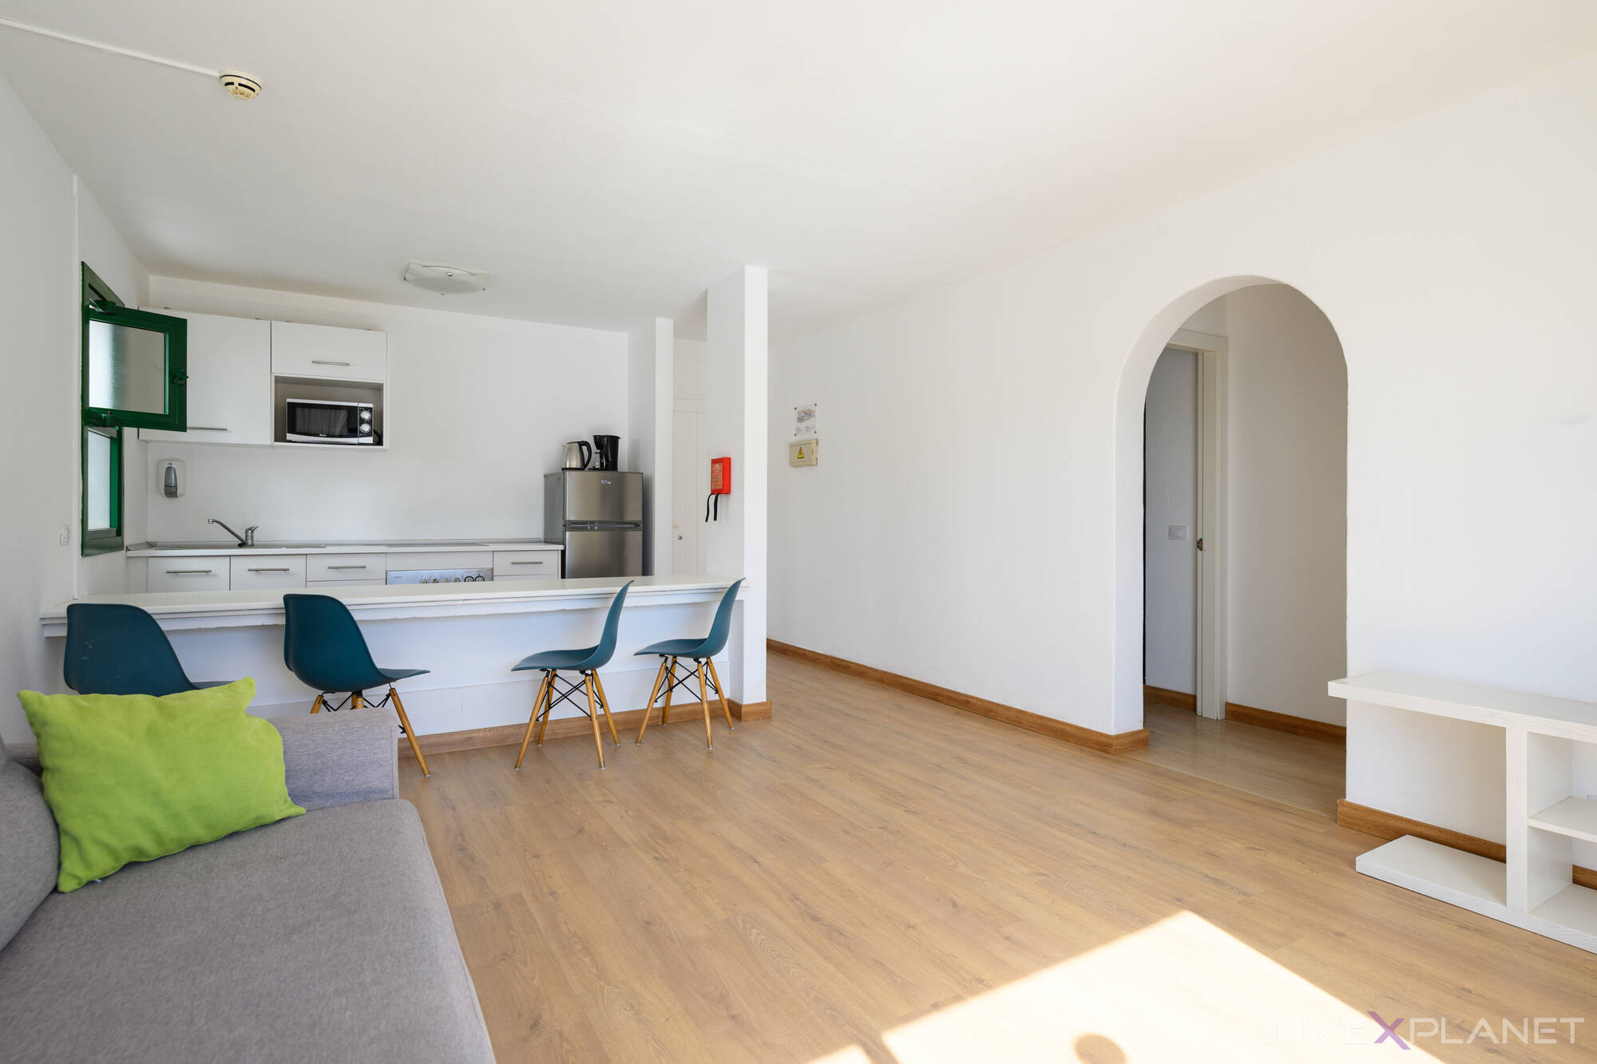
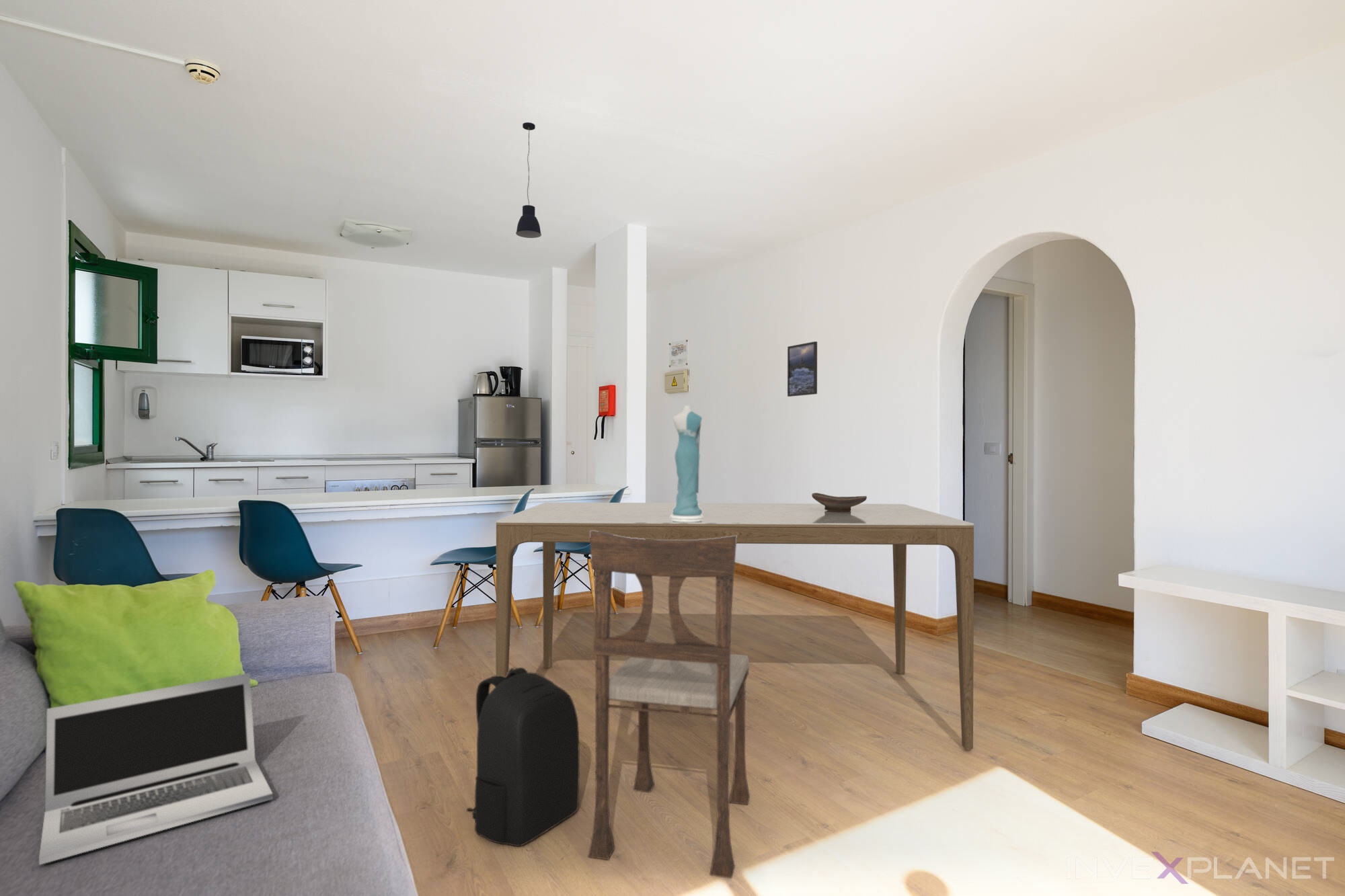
+ decorative bowl [811,492,868,512]
+ dining chair [587,530,751,879]
+ dining table [495,501,974,750]
+ pendant light [515,122,542,239]
+ backpack [465,667,580,847]
+ laptop [38,672,274,866]
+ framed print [787,341,818,397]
+ dress [670,405,703,520]
